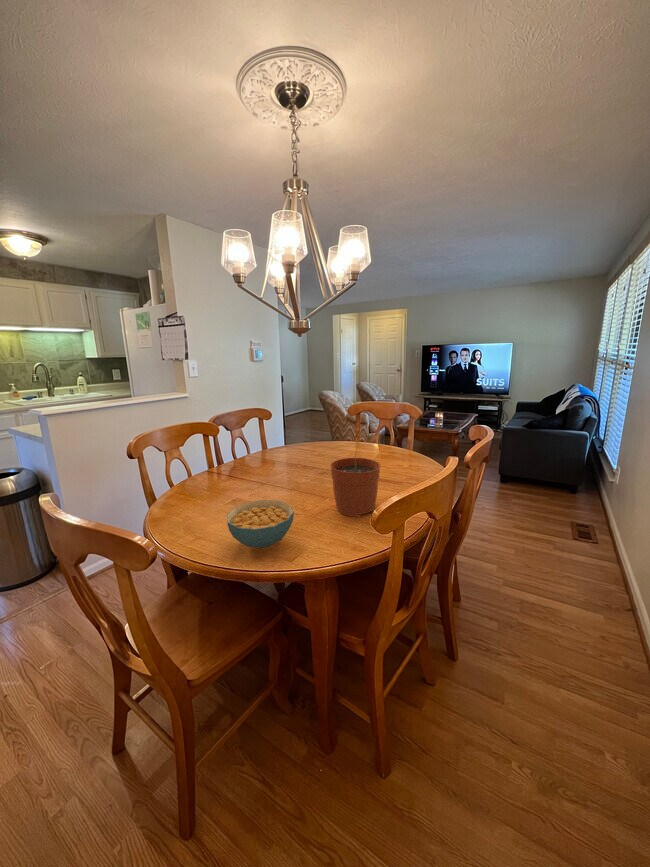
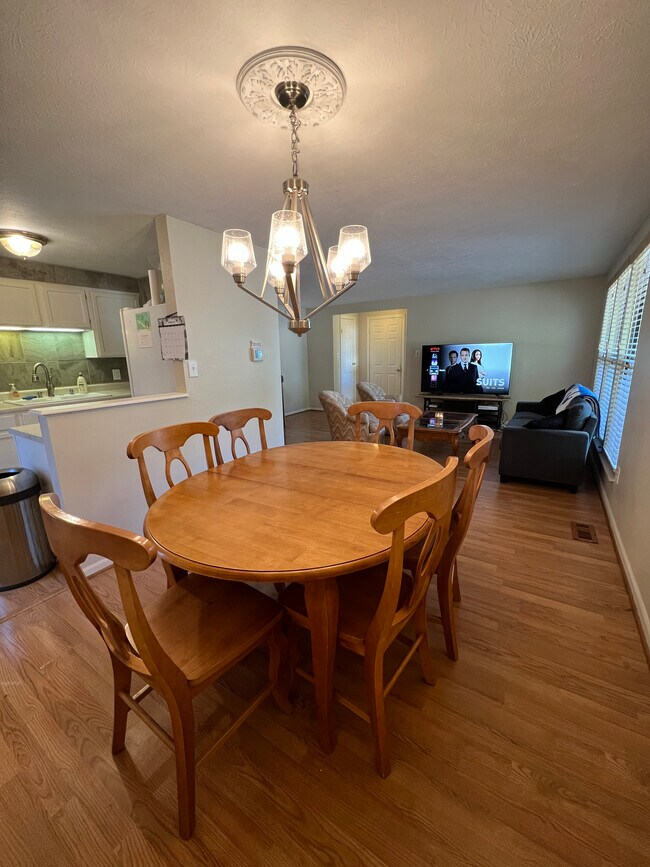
- cereal bowl [226,499,295,549]
- plant pot [329,439,381,518]
